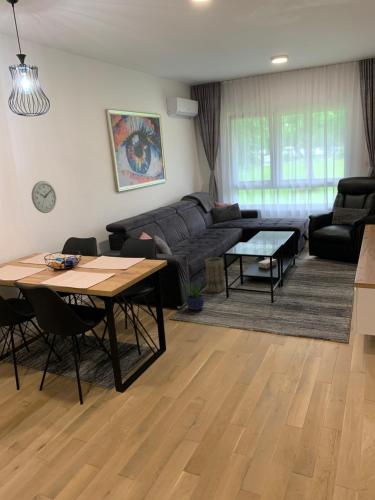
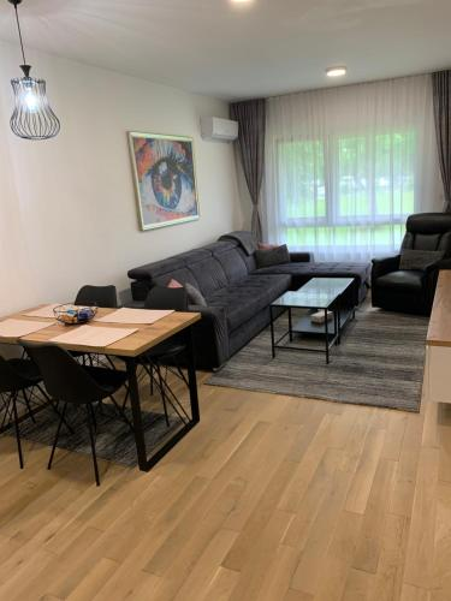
- potted plant [183,280,207,311]
- basket [204,257,226,294]
- wall clock [31,180,58,214]
